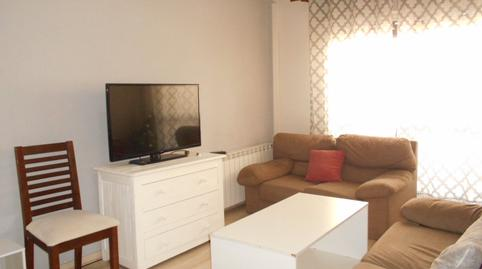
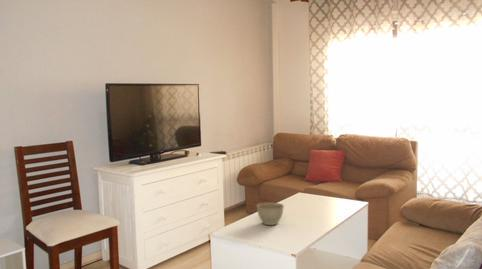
+ planter bowl [256,201,285,226]
